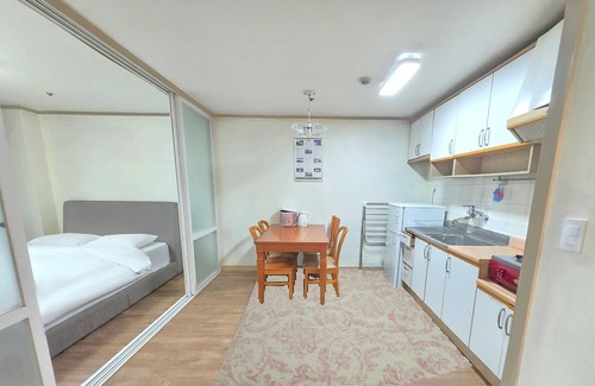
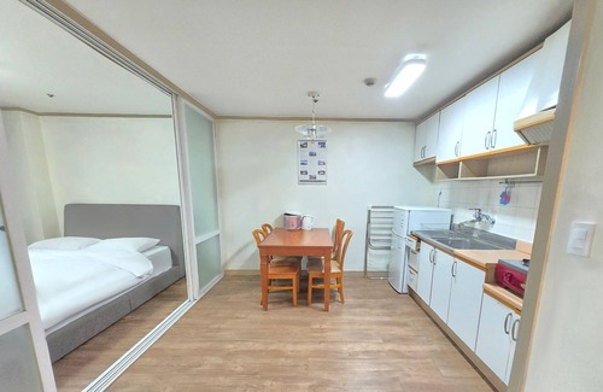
- rug [212,267,474,386]
